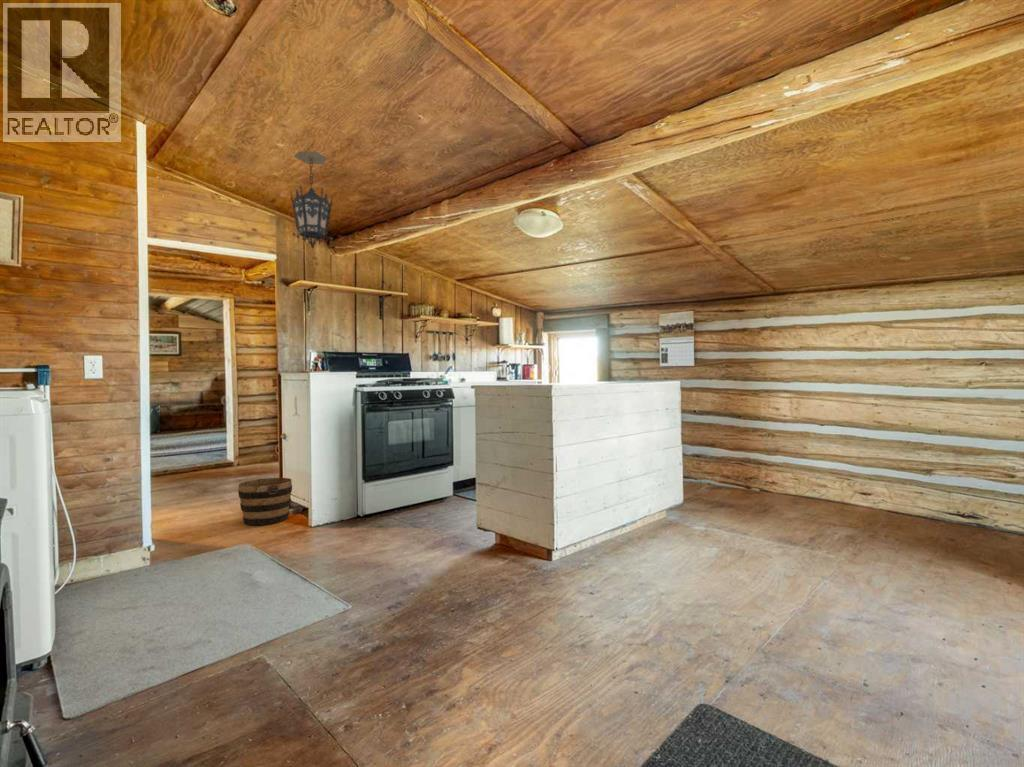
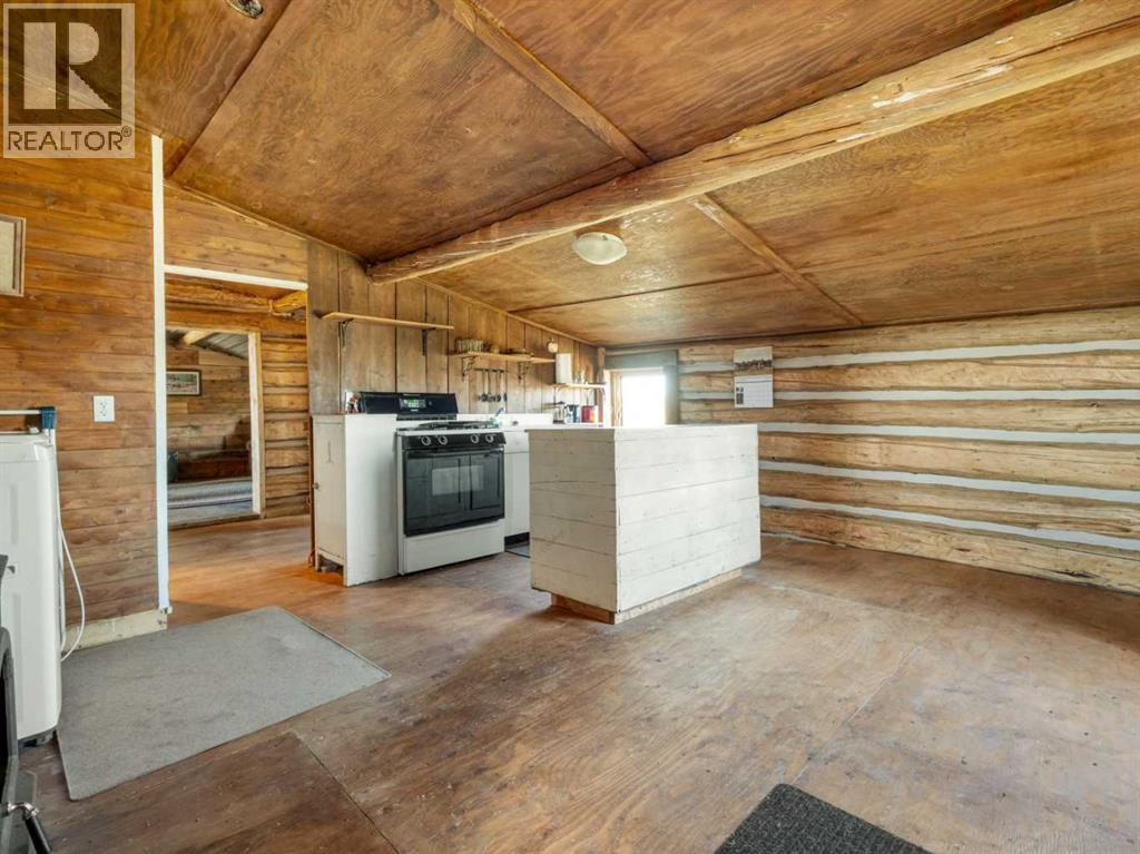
- bucket [237,477,293,526]
- hanging lantern [288,150,334,249]
